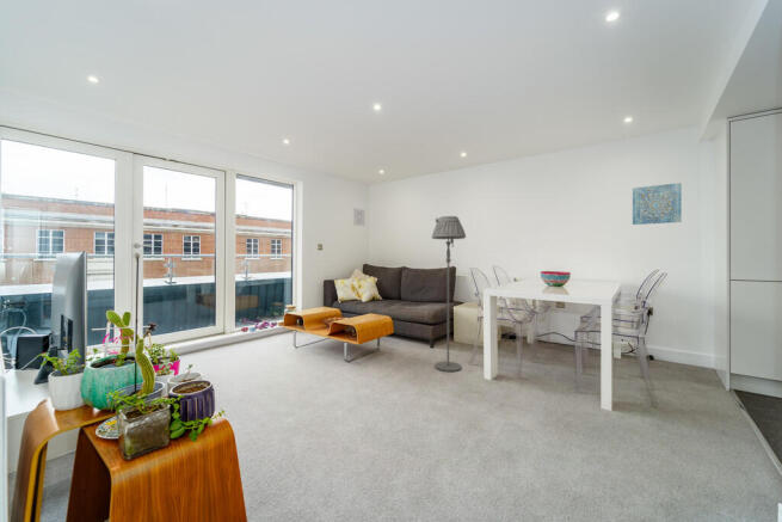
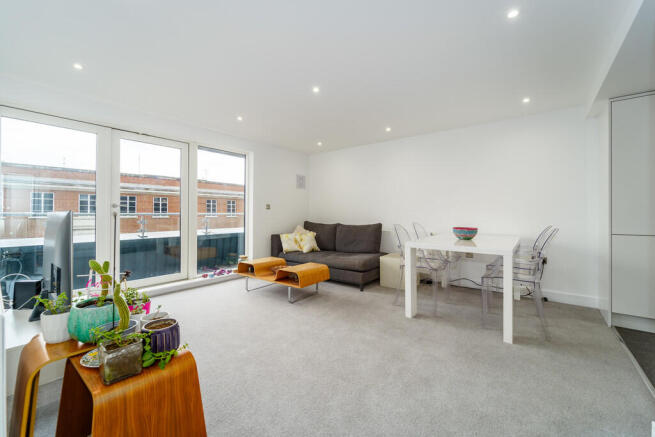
- wall art [632,182,683,226]
- floor lamp [431,215,467,373]
